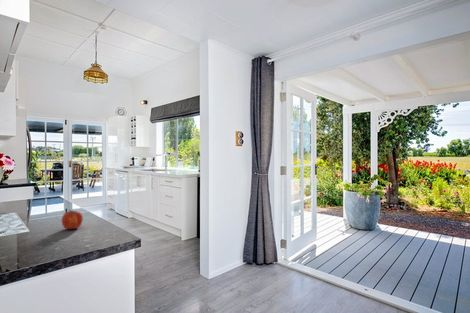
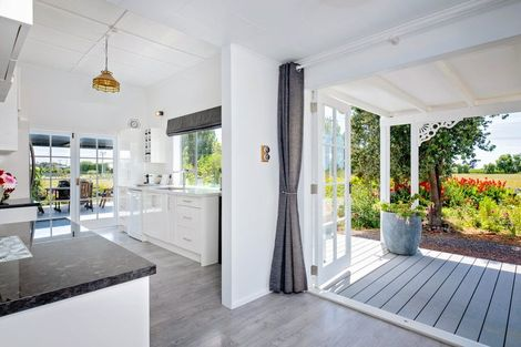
- fruit [61,209,84,230]
